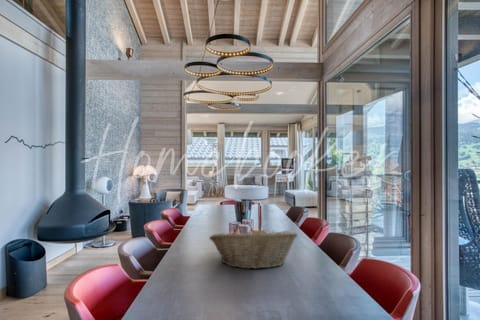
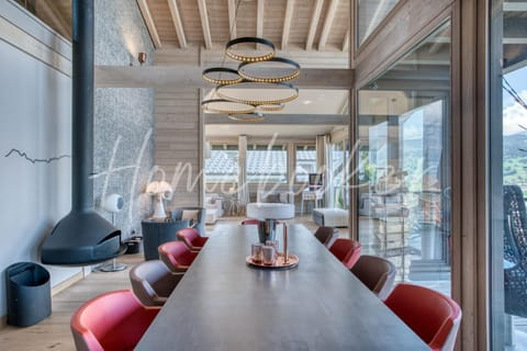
- fruit basket [208,229,299,270]
